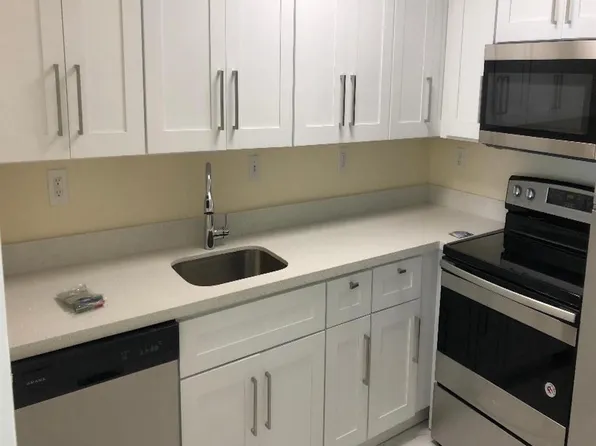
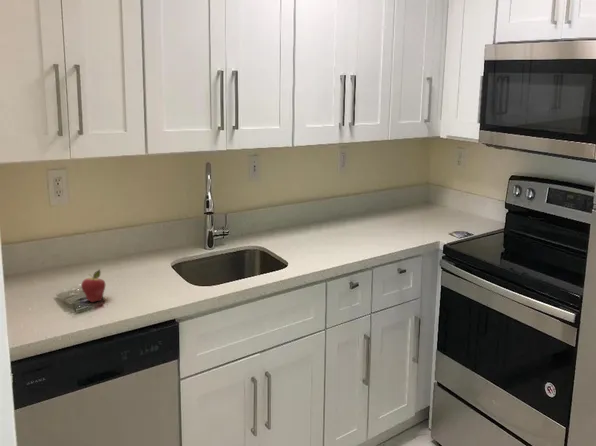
+ fruit [80,268,106,303]
